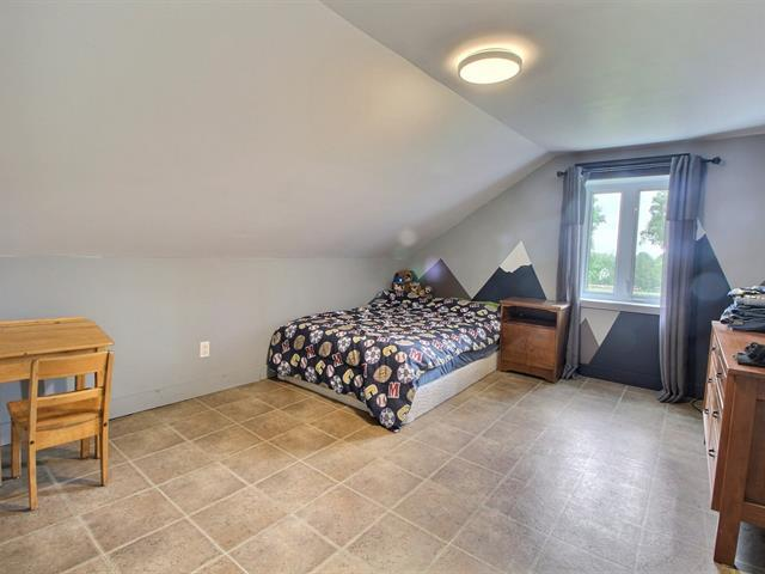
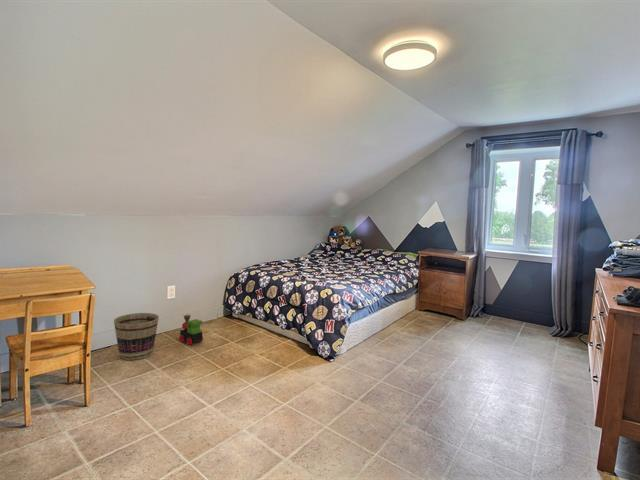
+ toy train [178,314,204,346]
+ basket [113,312,160,361]
